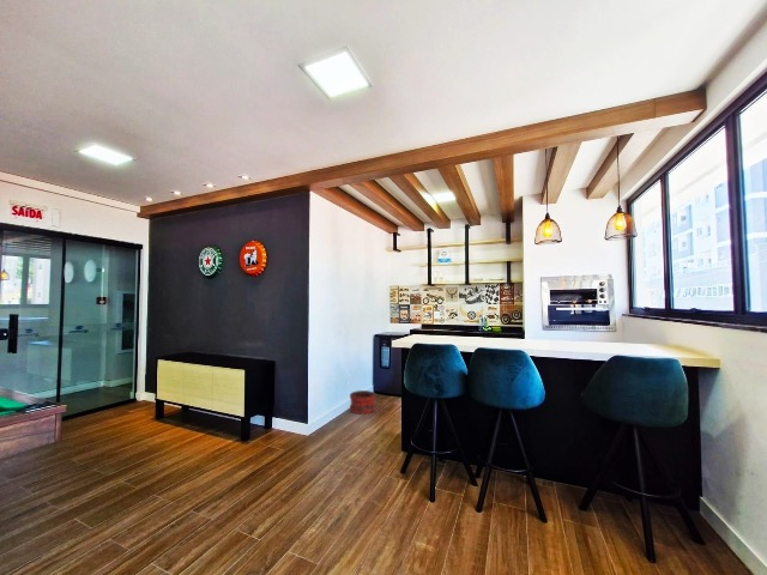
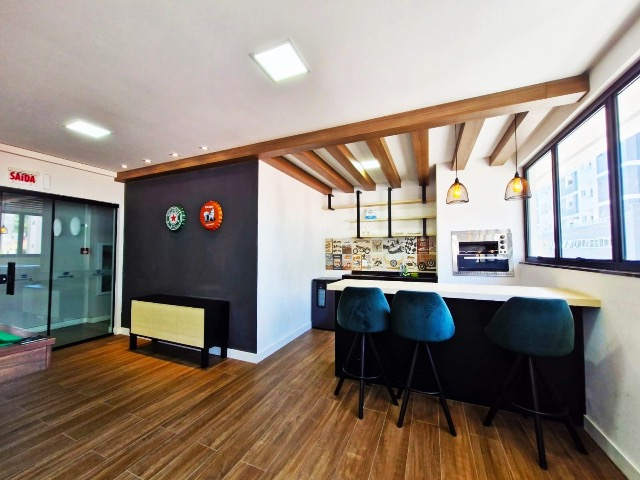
- bucket [349,389,376,416]
